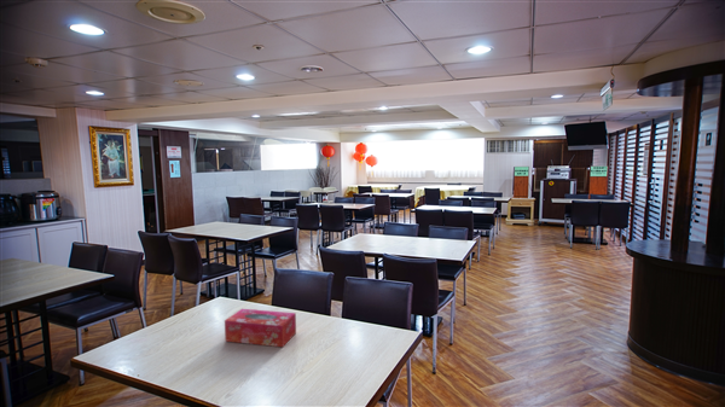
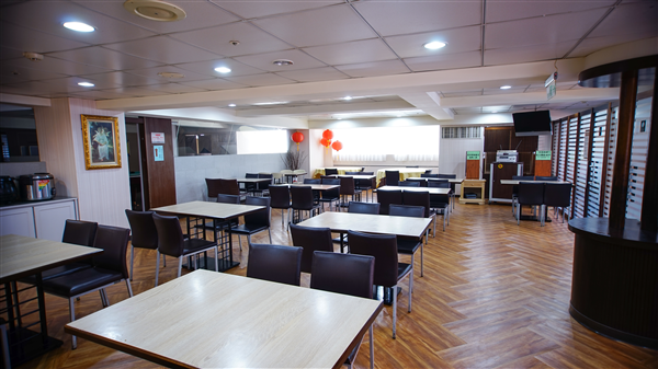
- tissue box [224,308,297,348]
